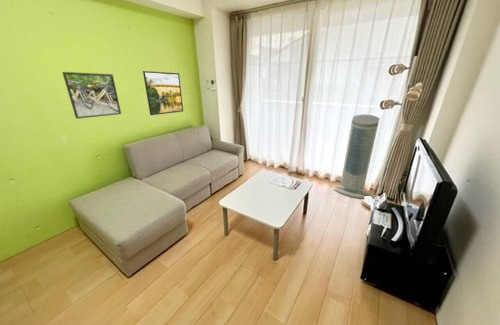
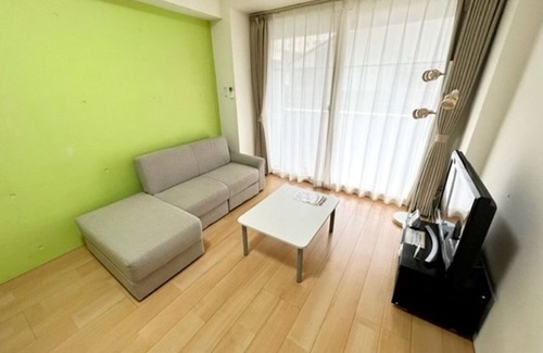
- air purifier [333,113,381,199]
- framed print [61,71,122,120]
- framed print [142,70,184,116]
